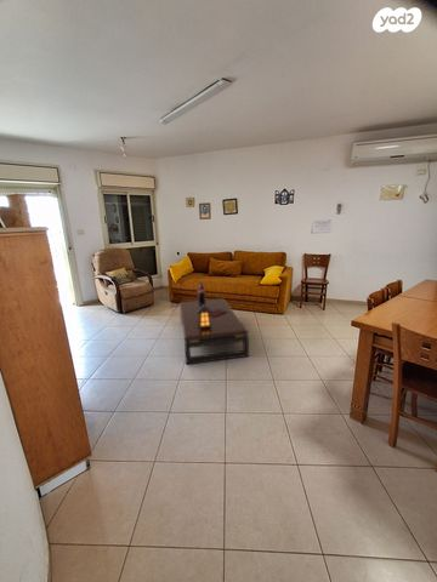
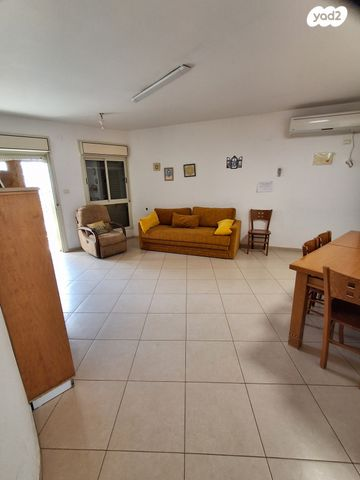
- coffee table [178,280,250,366]
